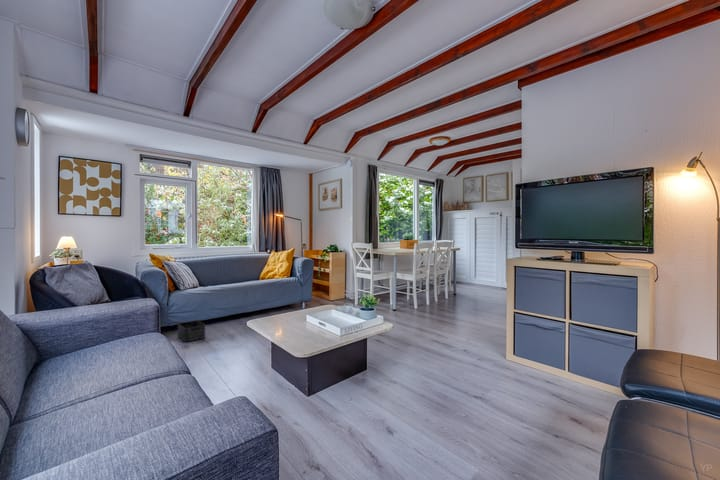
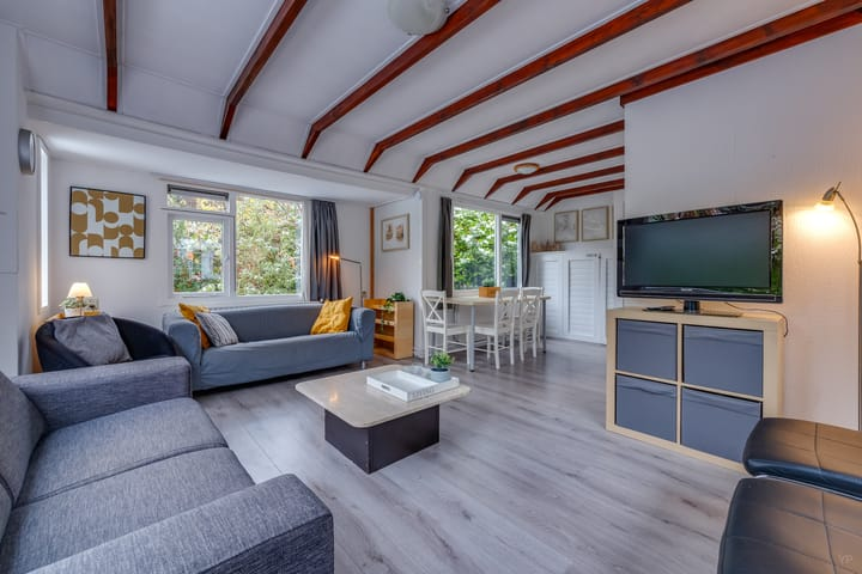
- storage bin [177,320,206,343]
